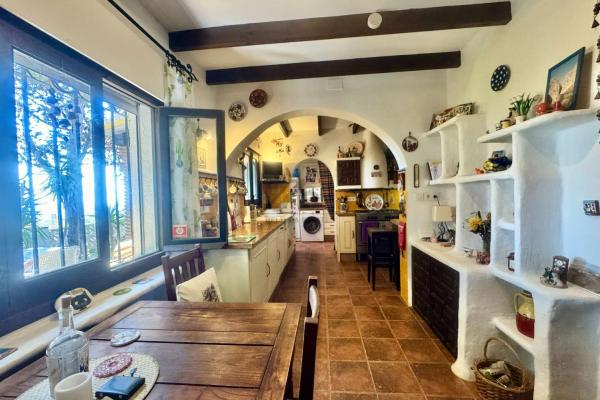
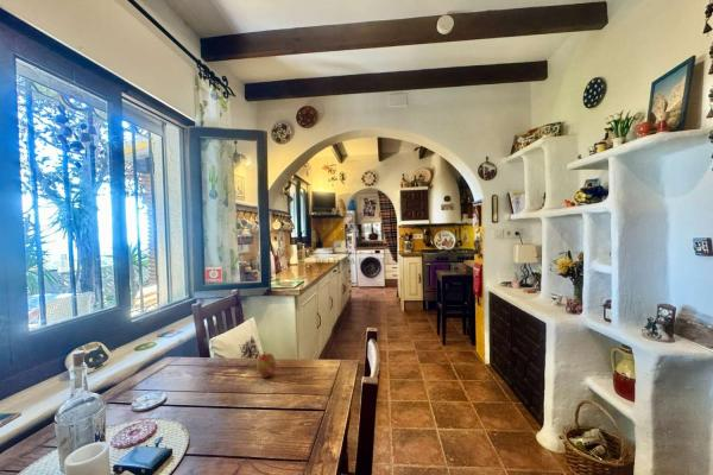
+ apple [255,350,277,379]
